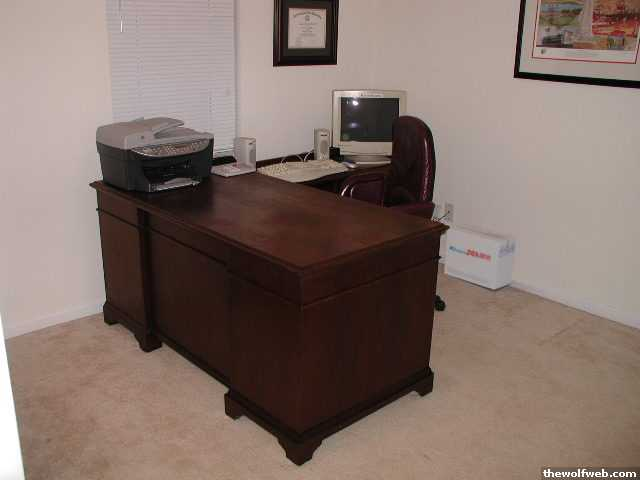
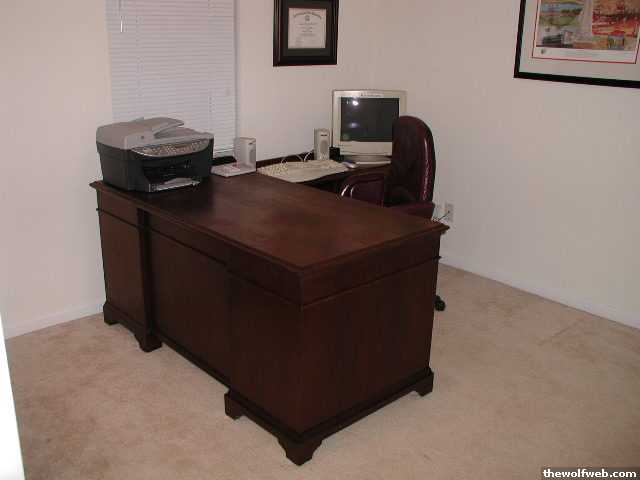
- cardboard box [443,223,517,291]
